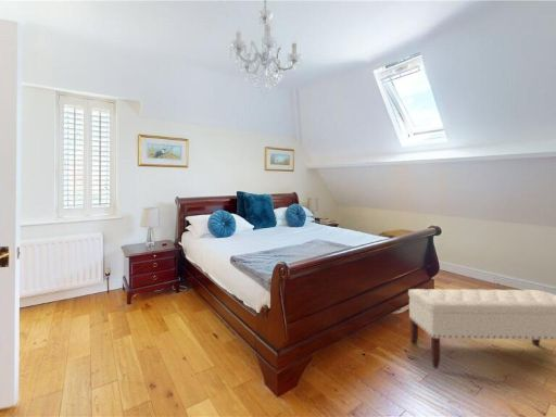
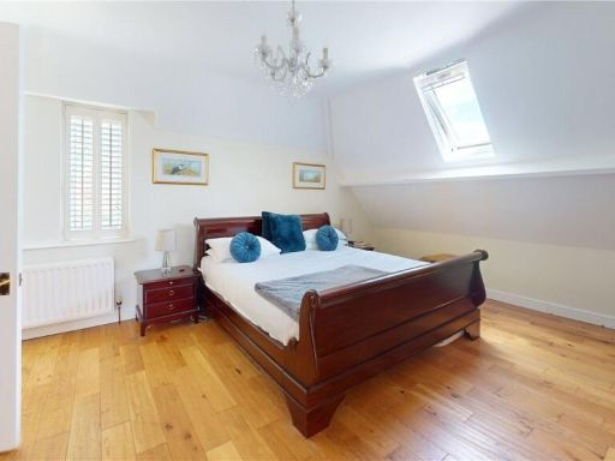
- bench [407,288,556,369]
